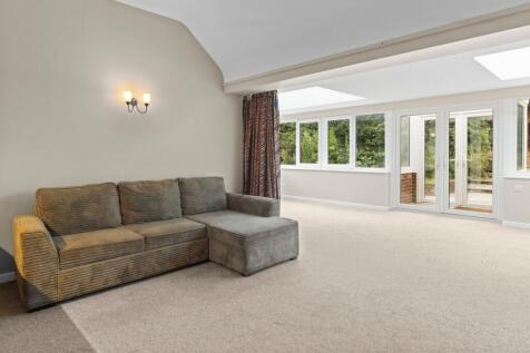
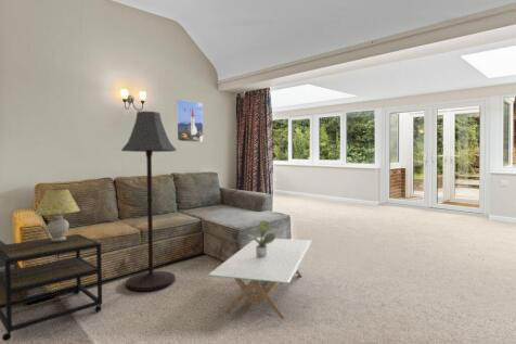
+ floor lamp [120,110,178,292]
+ coffee table [207,237,313,320]
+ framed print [175,99,204,143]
+ side table [0,233,103,342]
+ table lamp [34,188,81,242]
+ potted plant [246,219,276,256]
